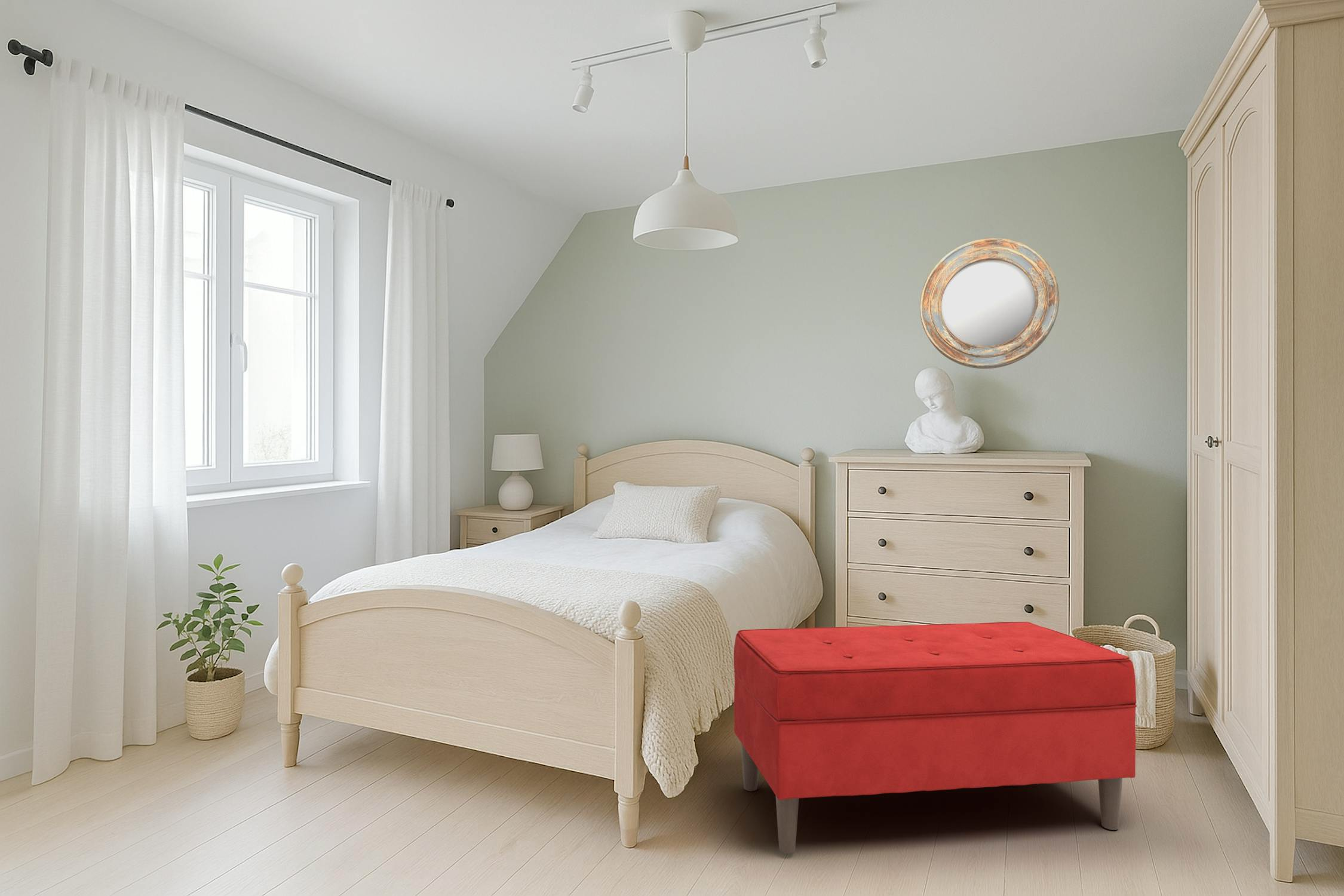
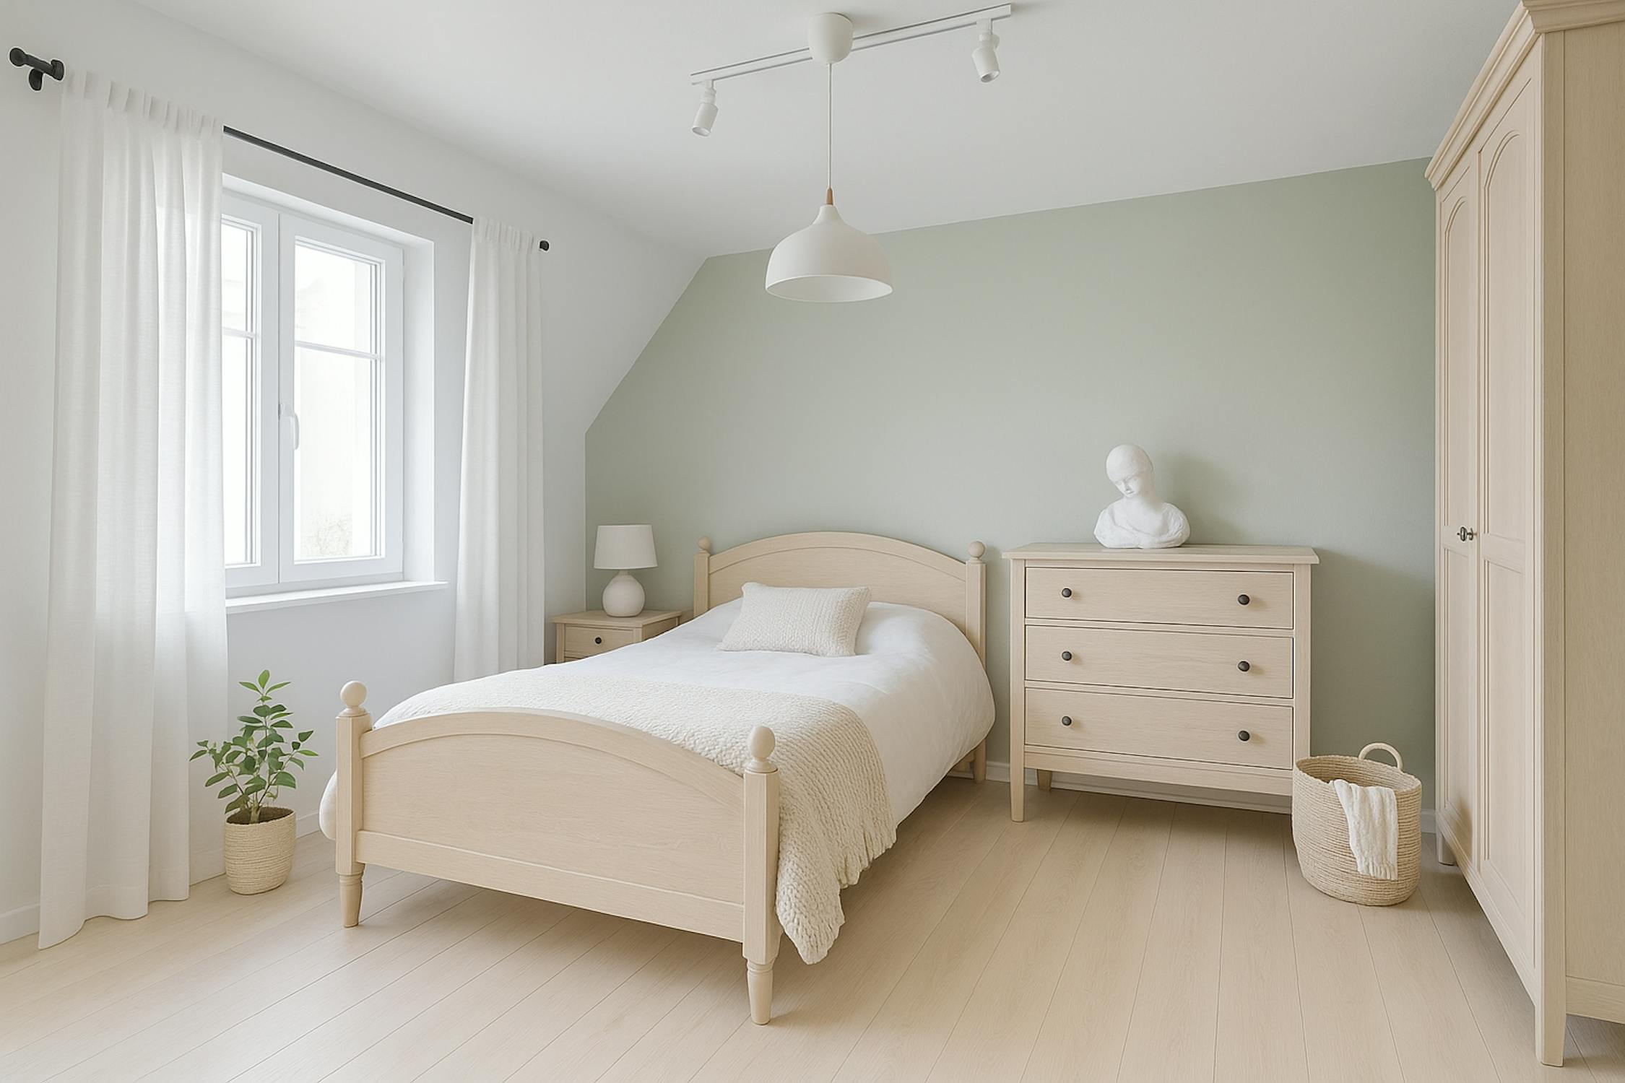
- bench [733,621,1137,854]
- home mirror [919,237,1060,369]
